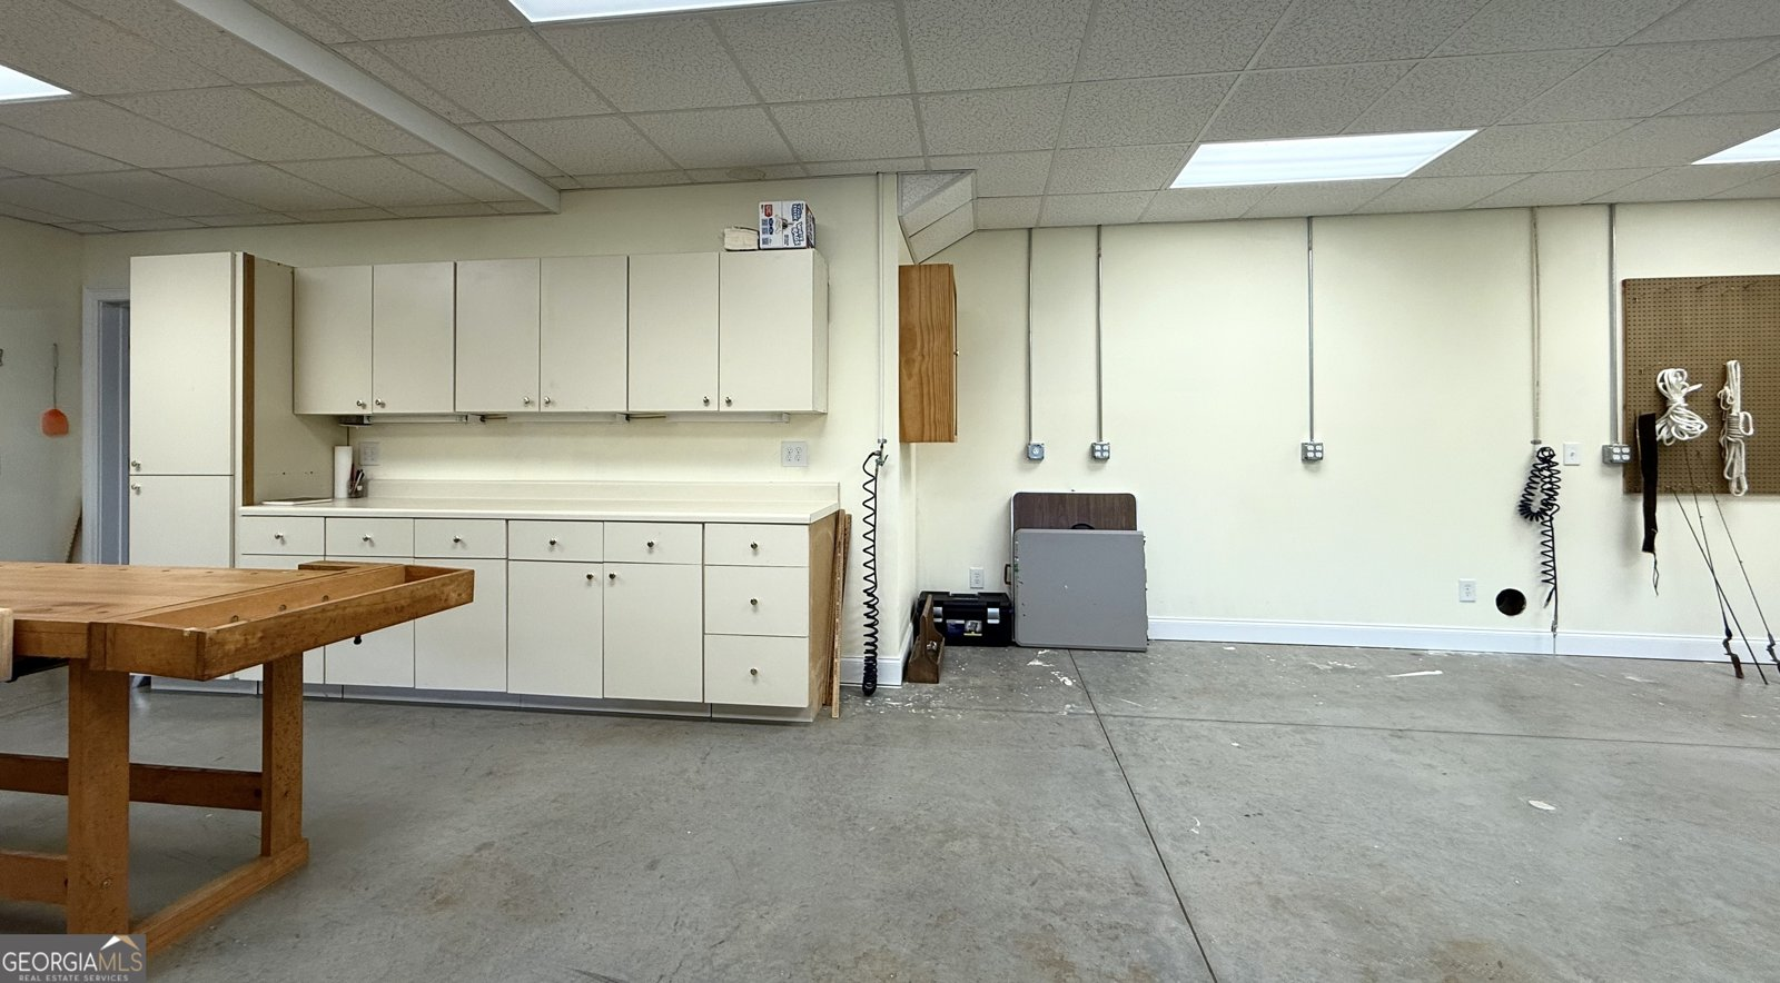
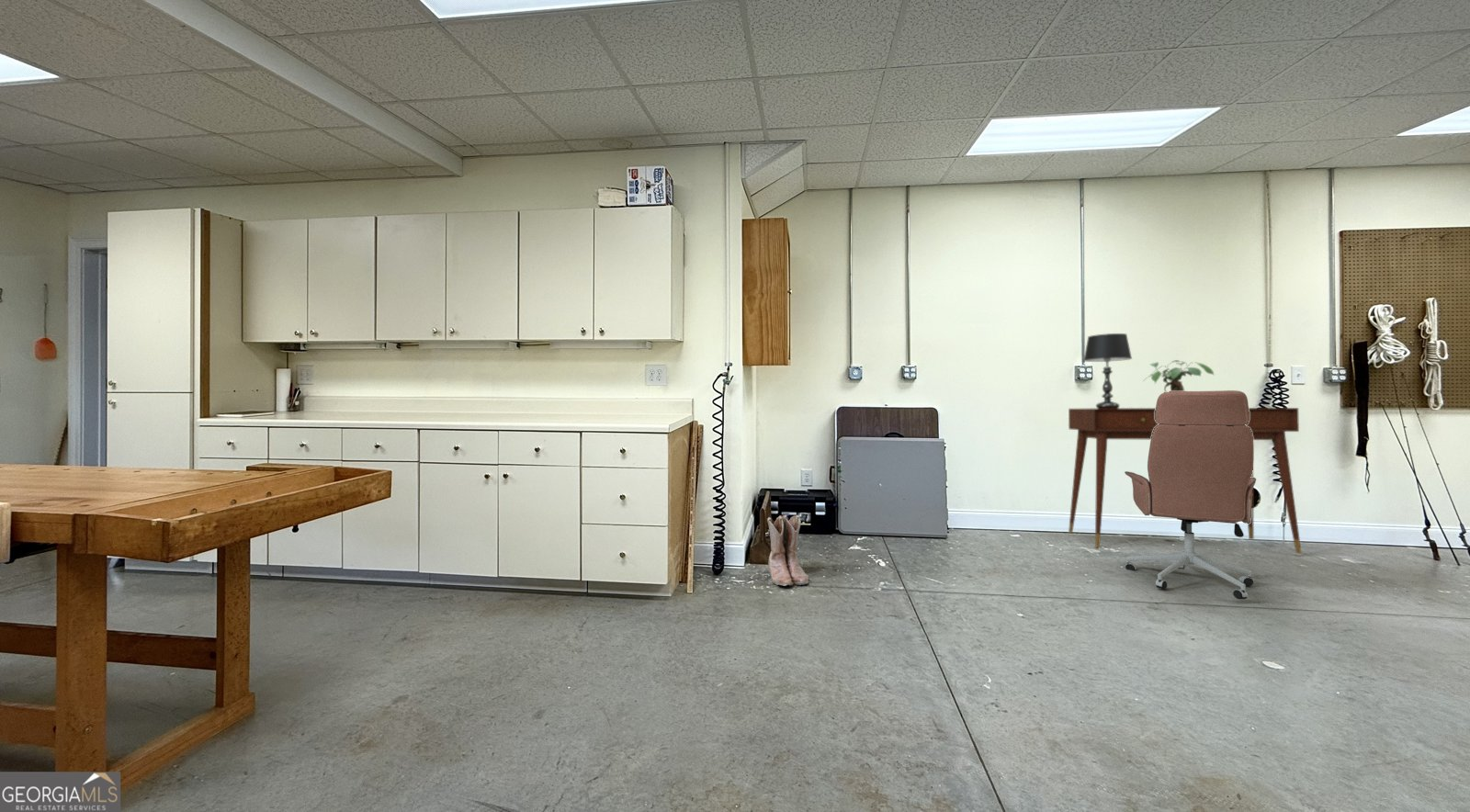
+ potted plant [1142,359,1215,392]
+ table lamp [1082,333,1133,409]
+ office chair [1124,389,1257,601]
+ desk [1068,407,1303,555]
+ boots [766,514,809,587]
